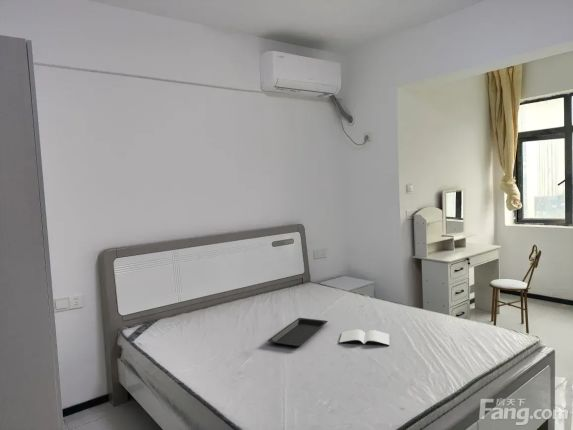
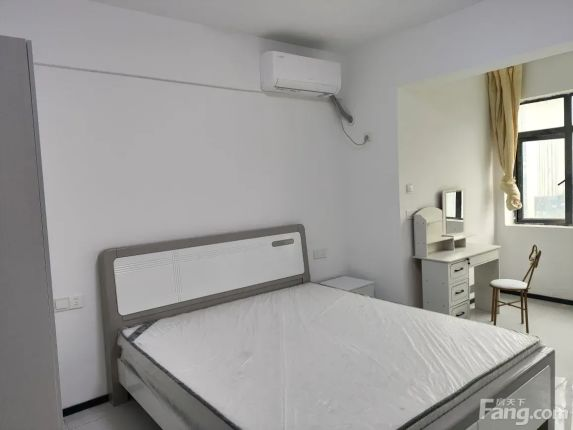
- book [338,329,390,347]
- serving tray [267,317,329,348]
